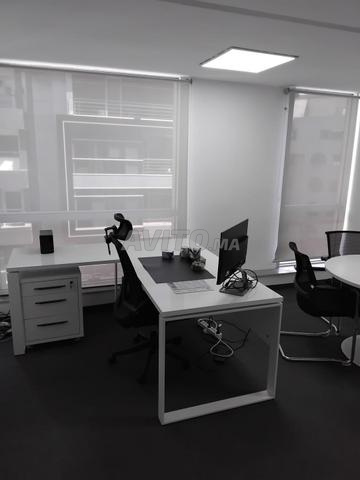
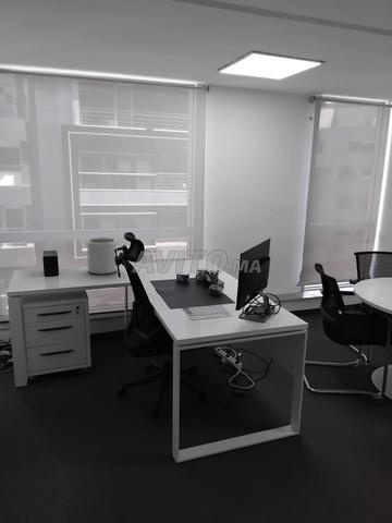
+ plant pot [86,236,119,276]
